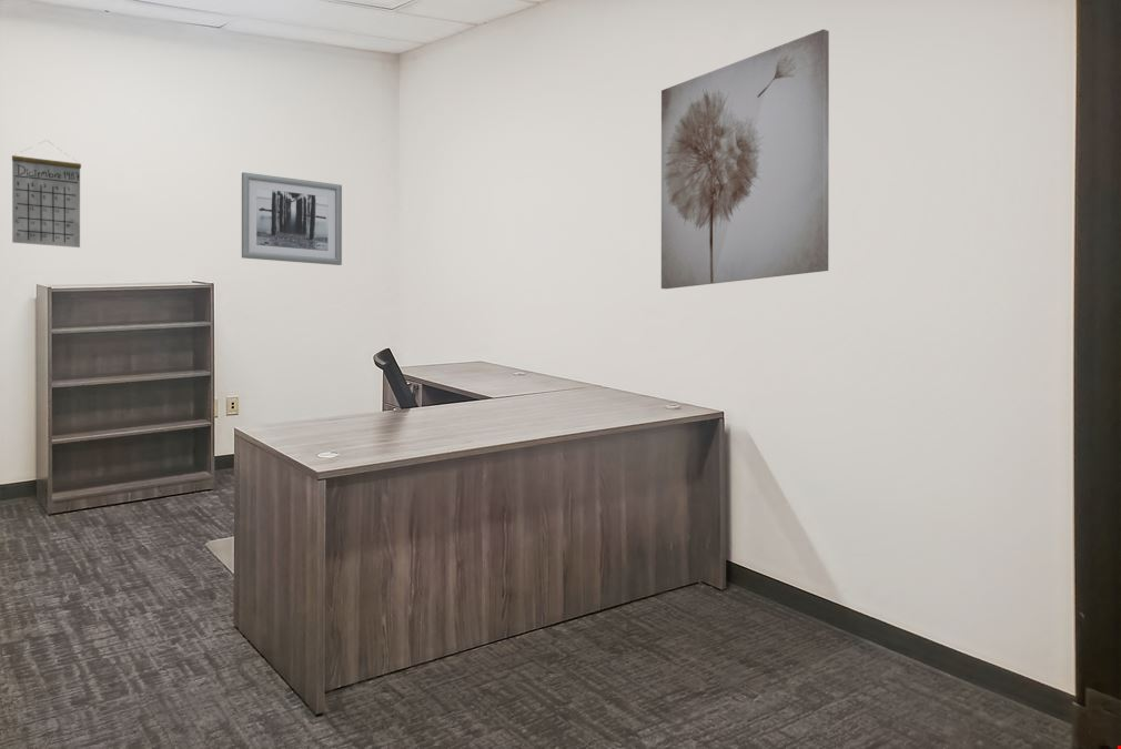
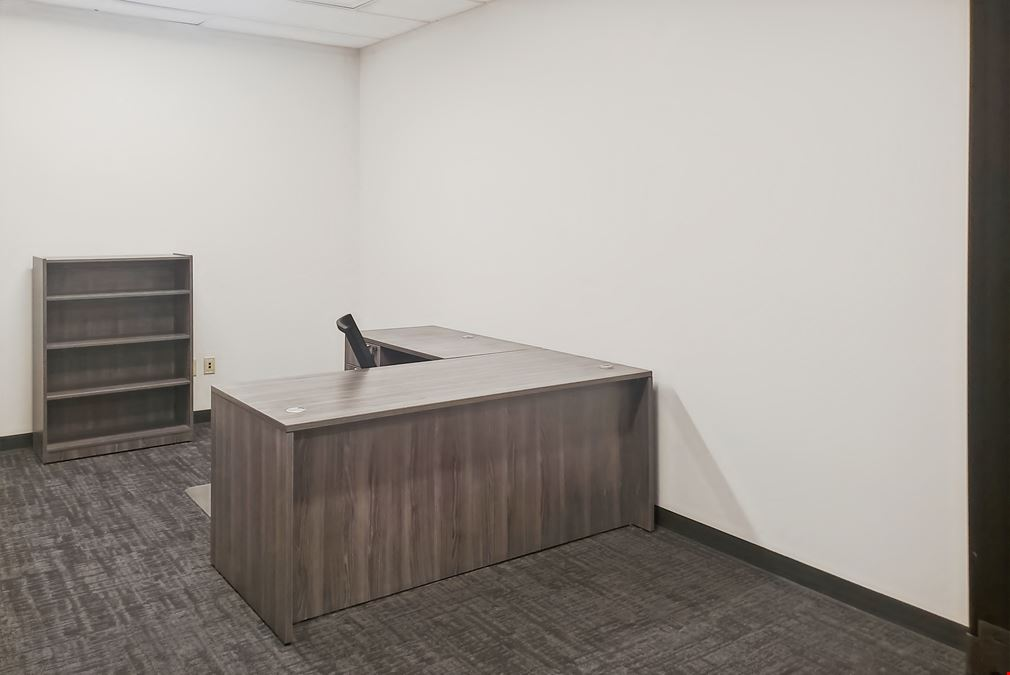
- wall art [660,28,830,290]
- wall art [241,171,343,266]
- calendar [11,139,82,249]
